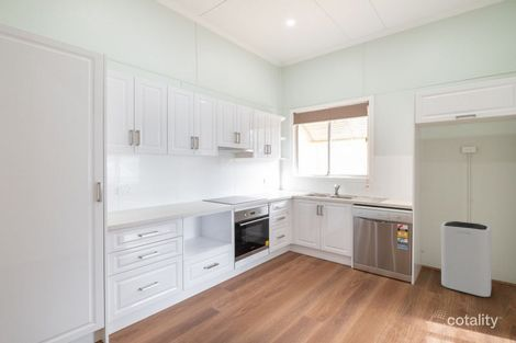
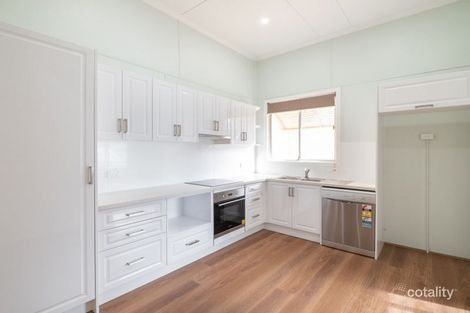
- trash can [440,220,493,298]
